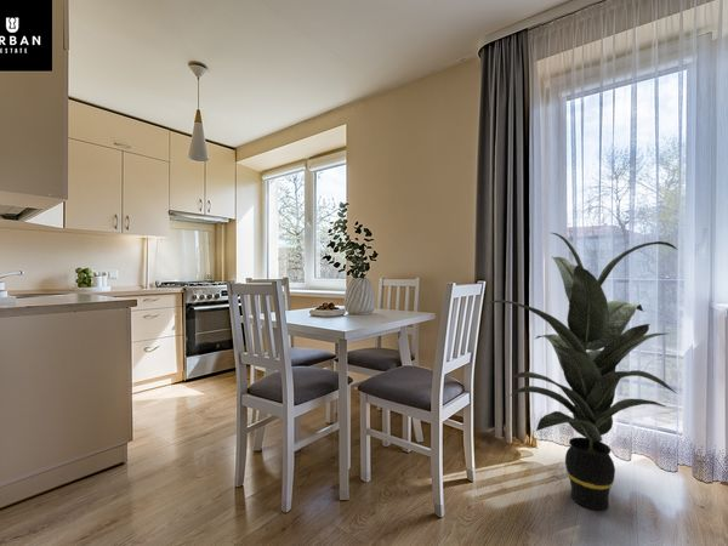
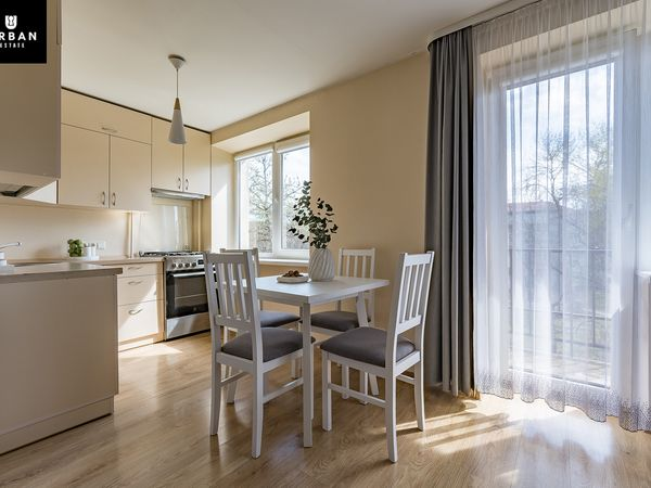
- indoor plant [485,232,679,512]
